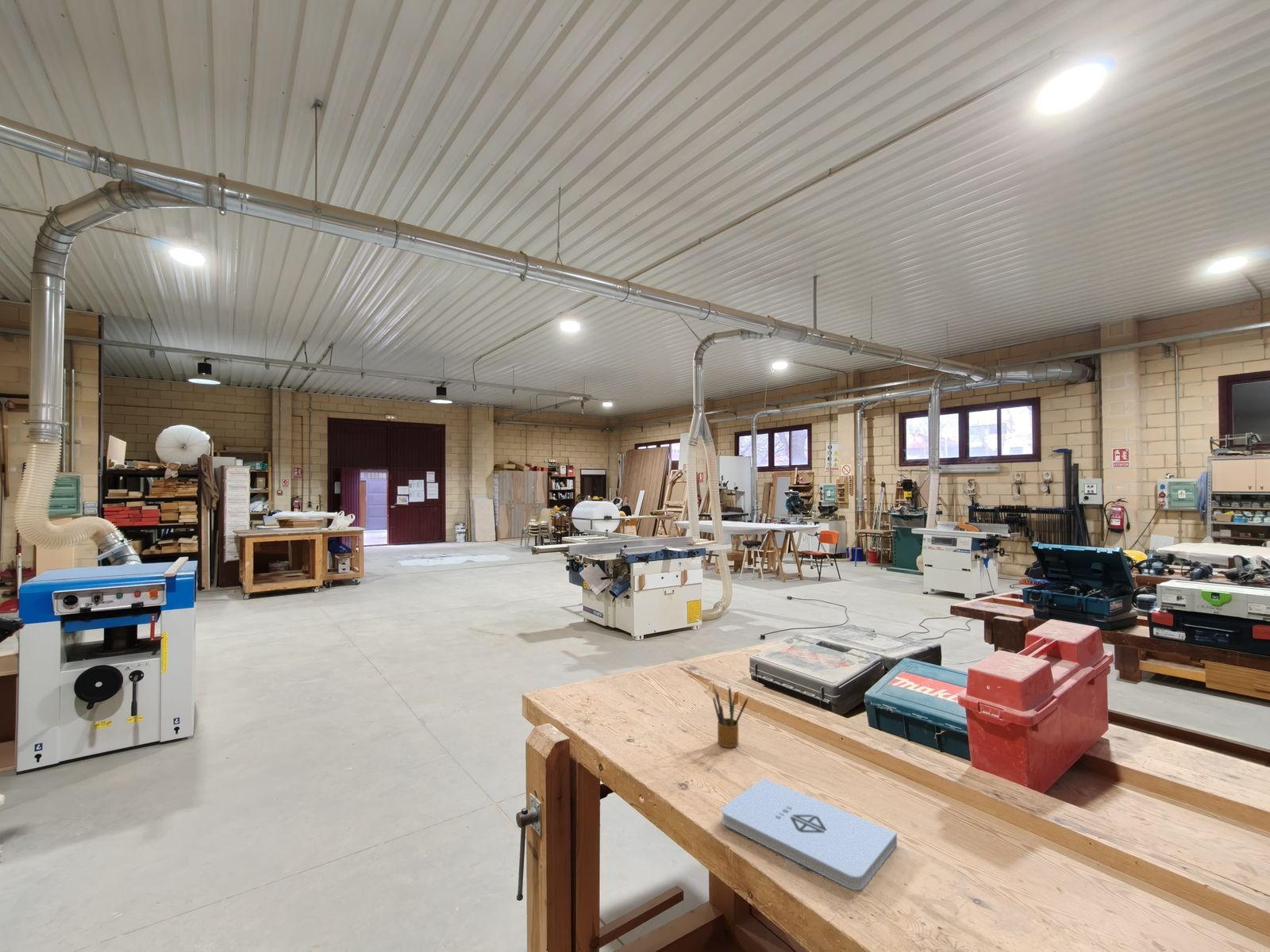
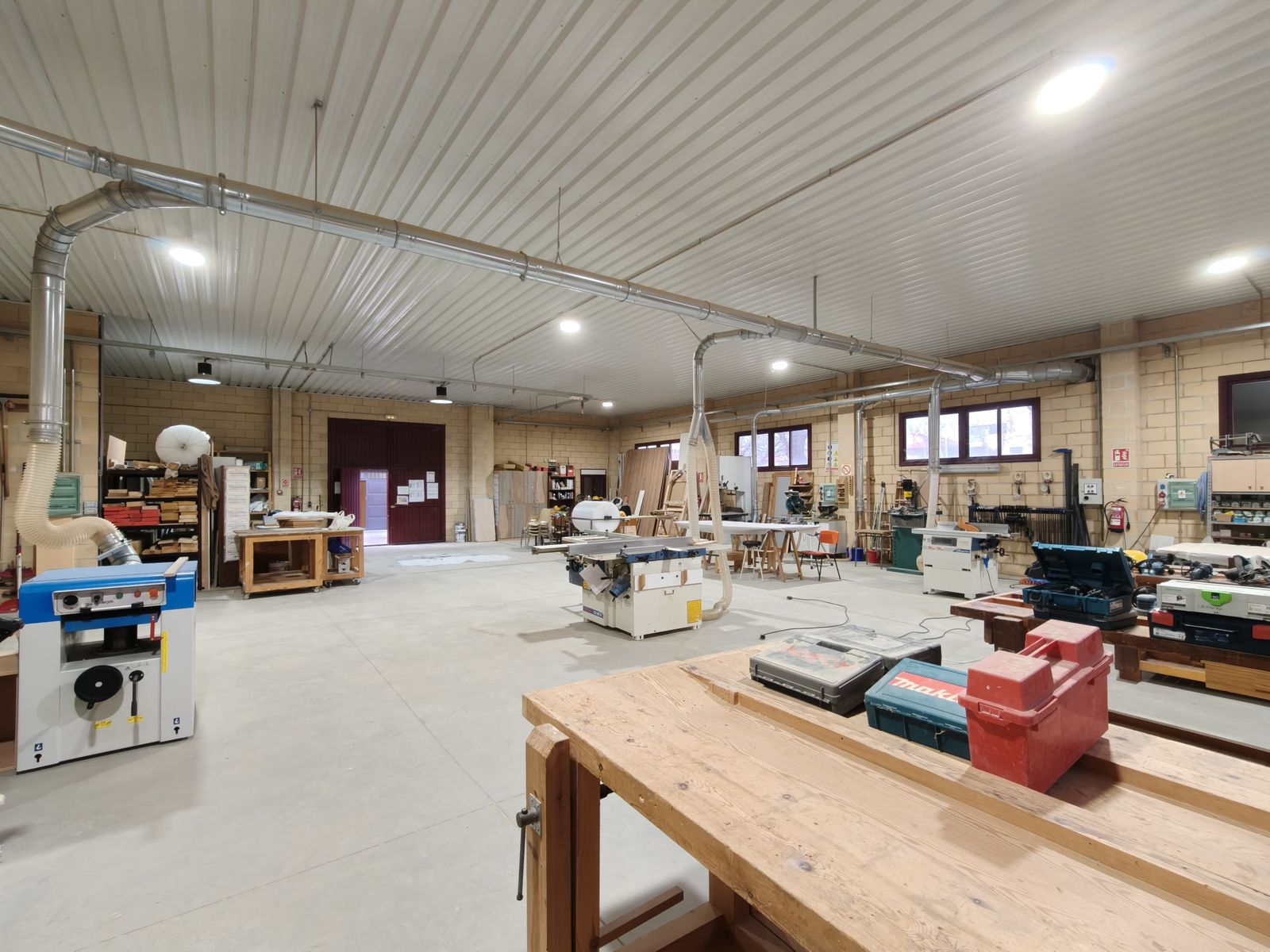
- notepad [721,777,898,891]
- pencil box [712,685,749,748]
